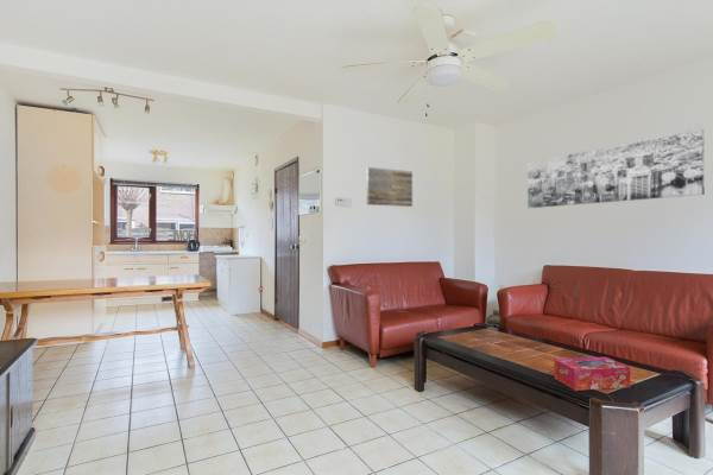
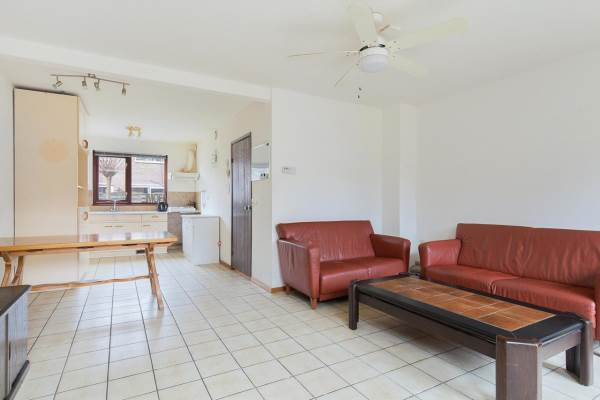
- tissue box [554,356,631,392]
- wall art [365,166,414,208]
- wall art [526,128,706,209]
